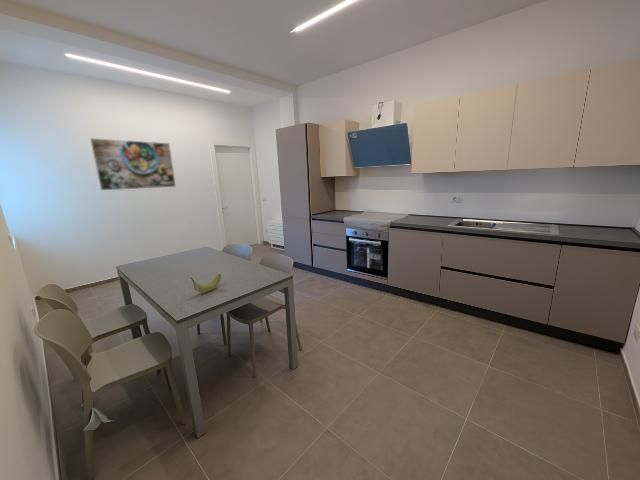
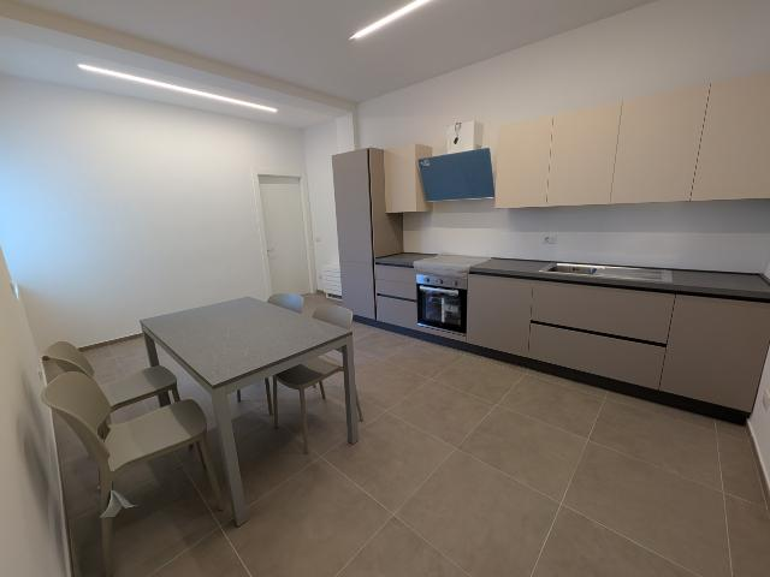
- fruit [190,273,222,293]
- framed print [89,137,177,191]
